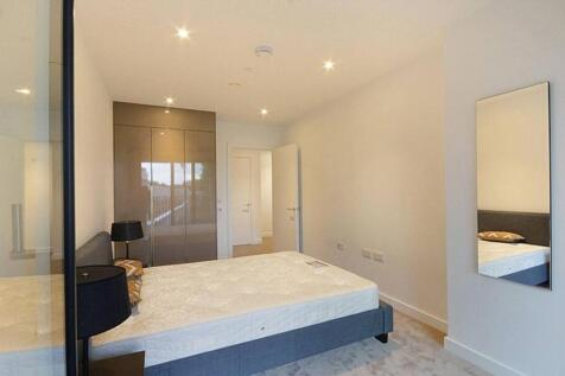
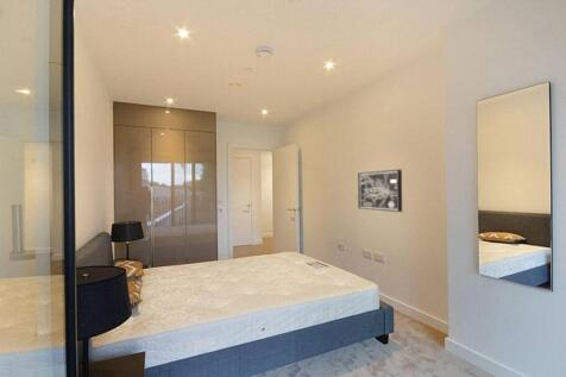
+ wall art [357,168,403,213]
